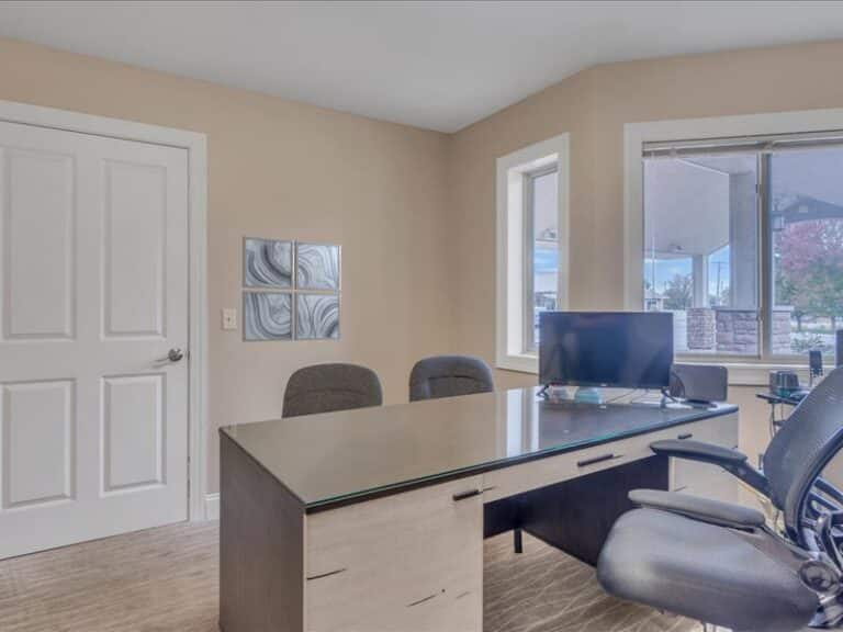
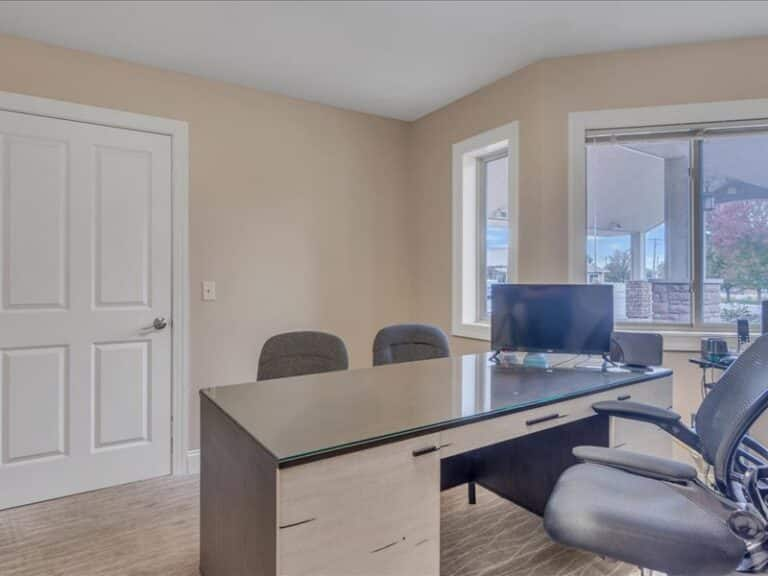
- wall art [241,235,341,343]
